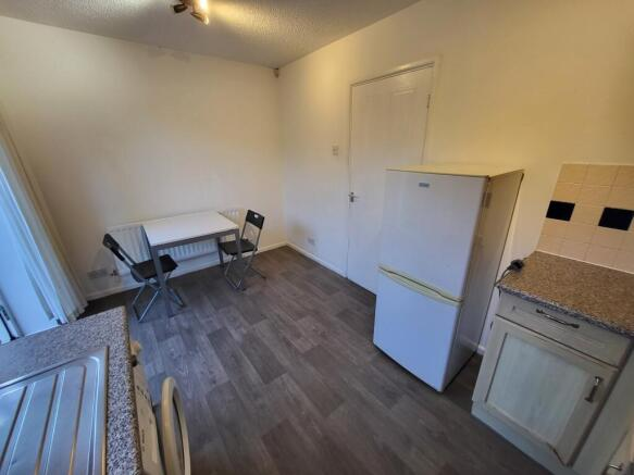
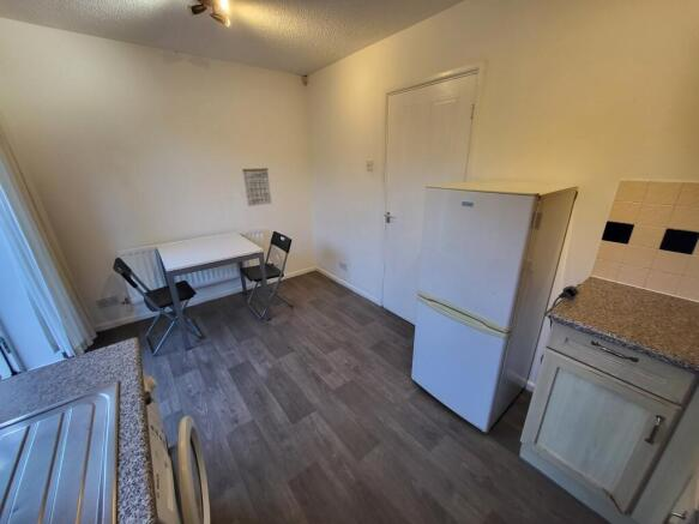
+ calendar [241,165,272,207]
